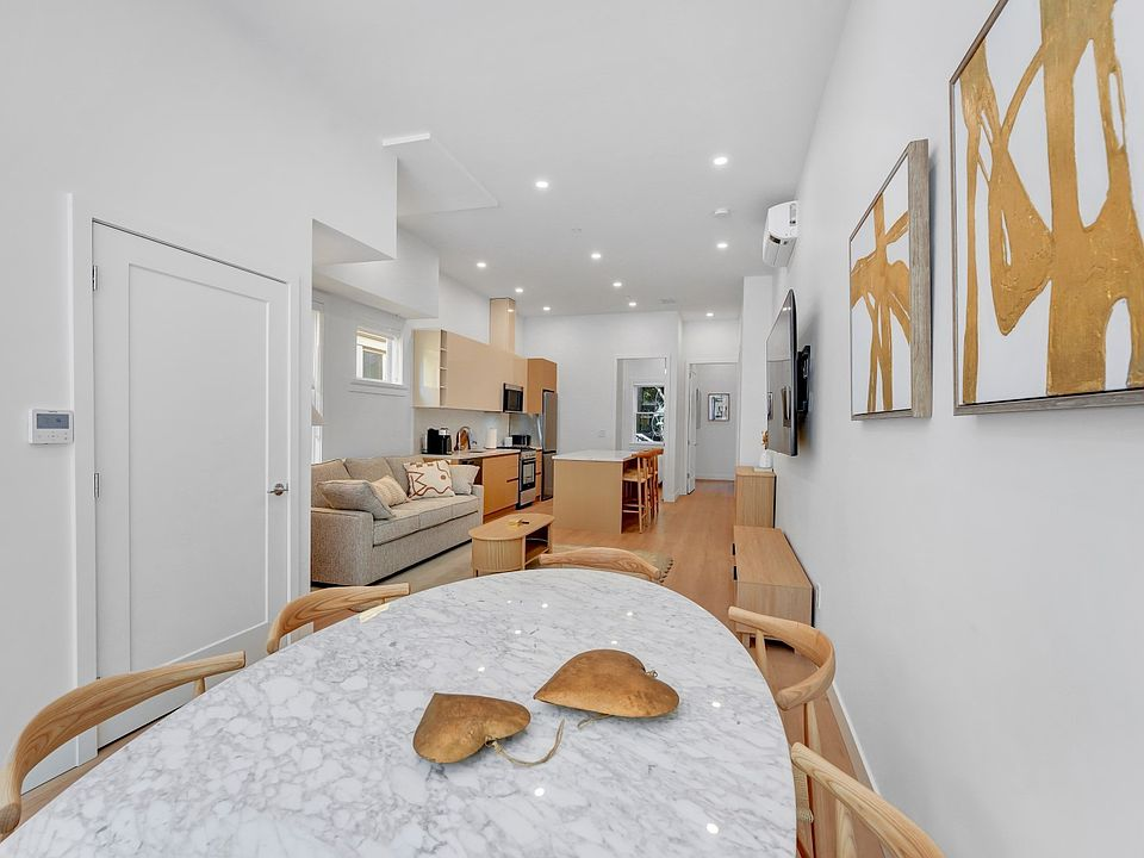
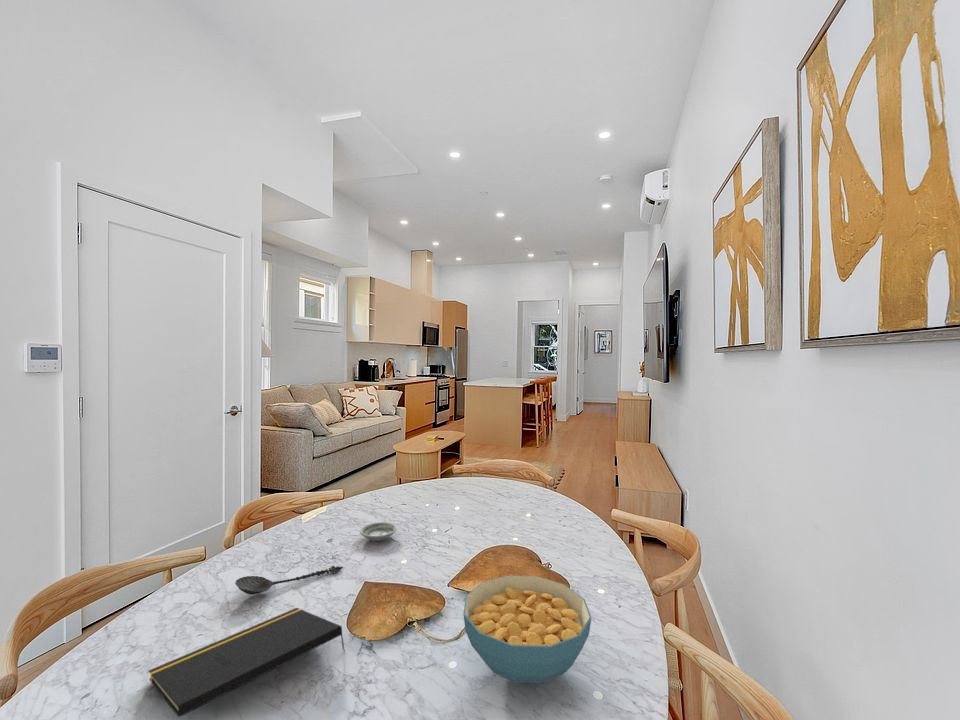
+ spoon [234,565,344,596]
+ saucer [359,521,398,542]
+ notepad [148,607,346,718]
+ cereal bowl [462,575,592,684]
